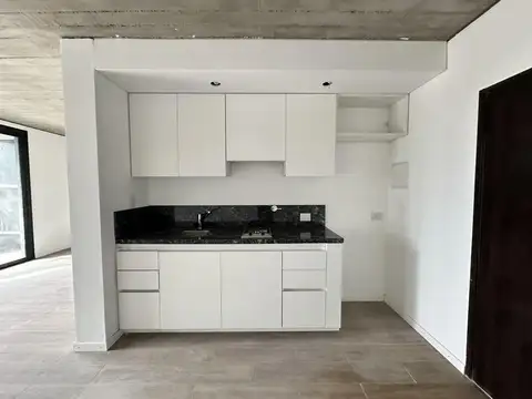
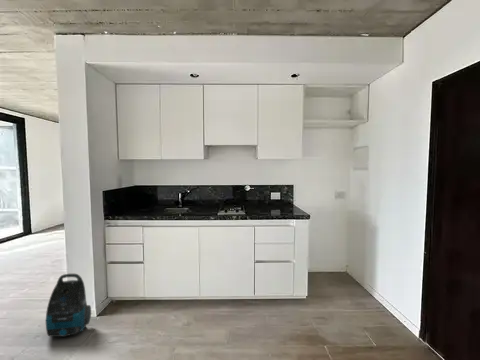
+ vacuum cleaner [45,273,92,338]
